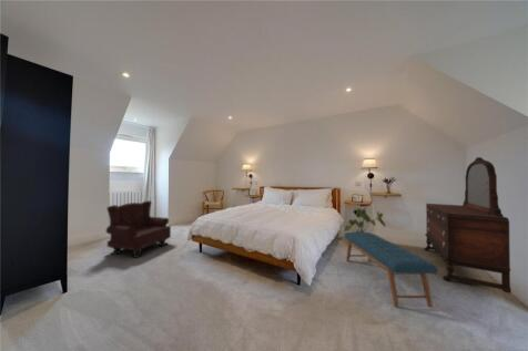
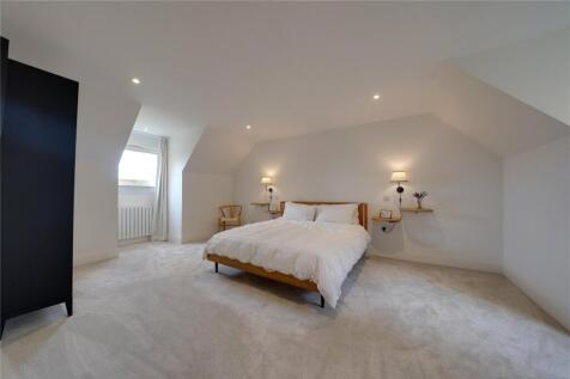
- house plant [344,207,387,233]
- dresser [423,156,512,295]
- armchair [105,199,172,259]
- bench [343,230,438,309]
